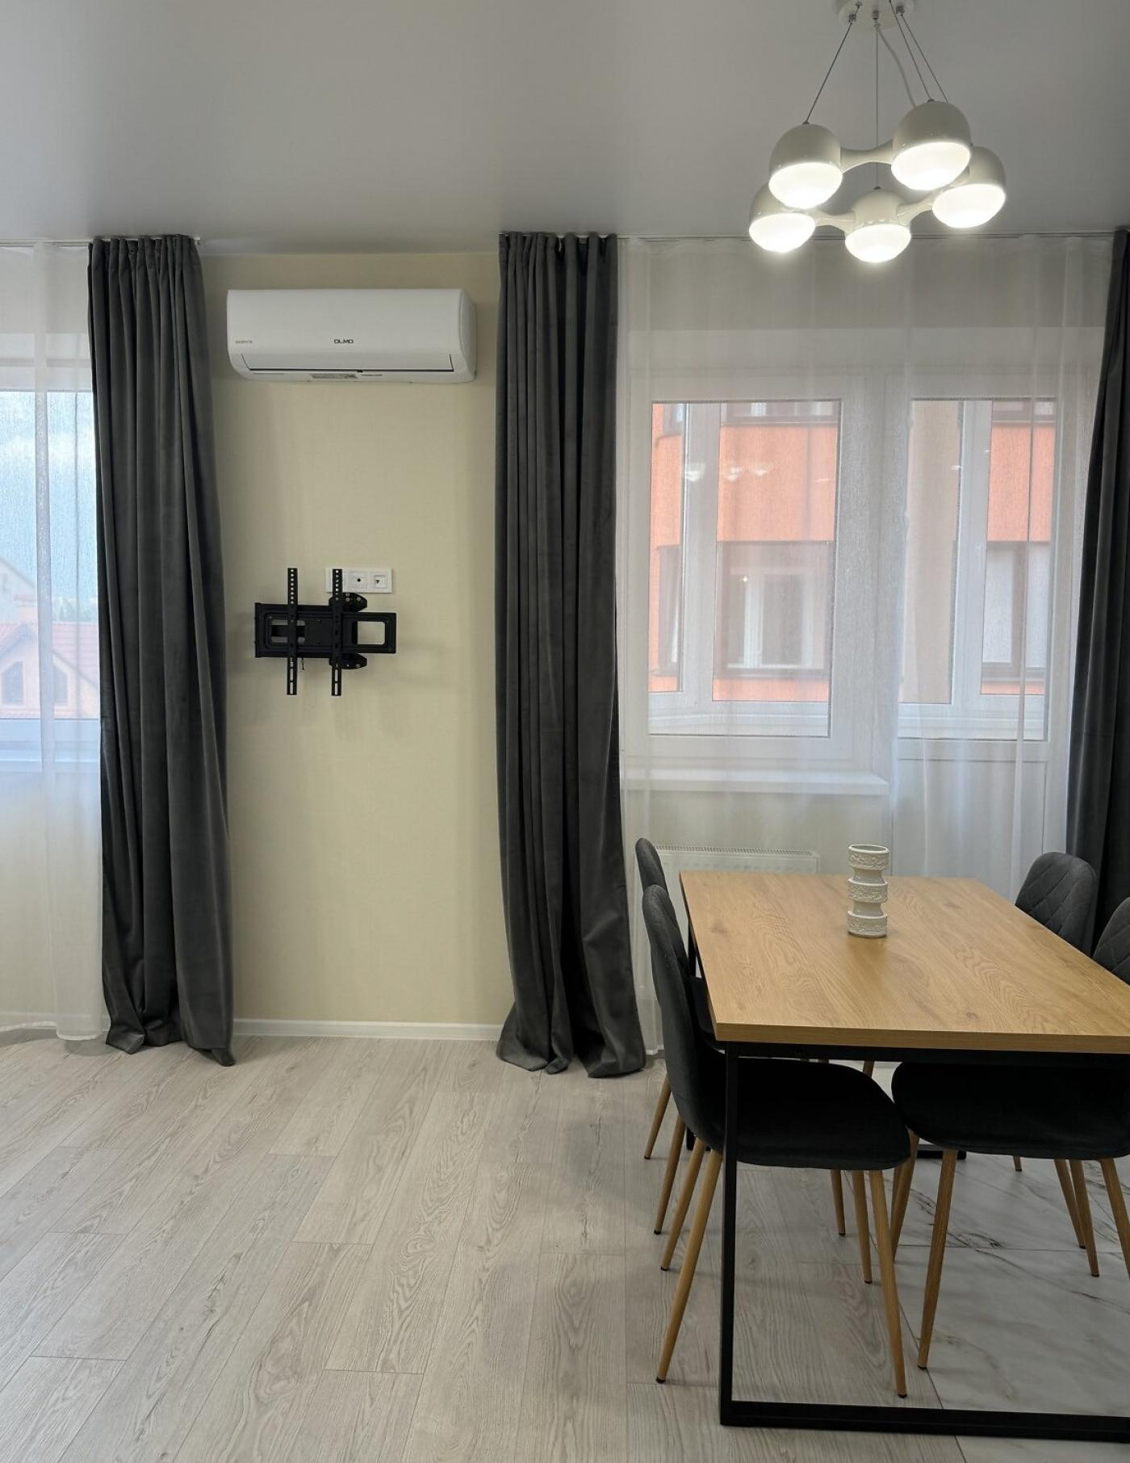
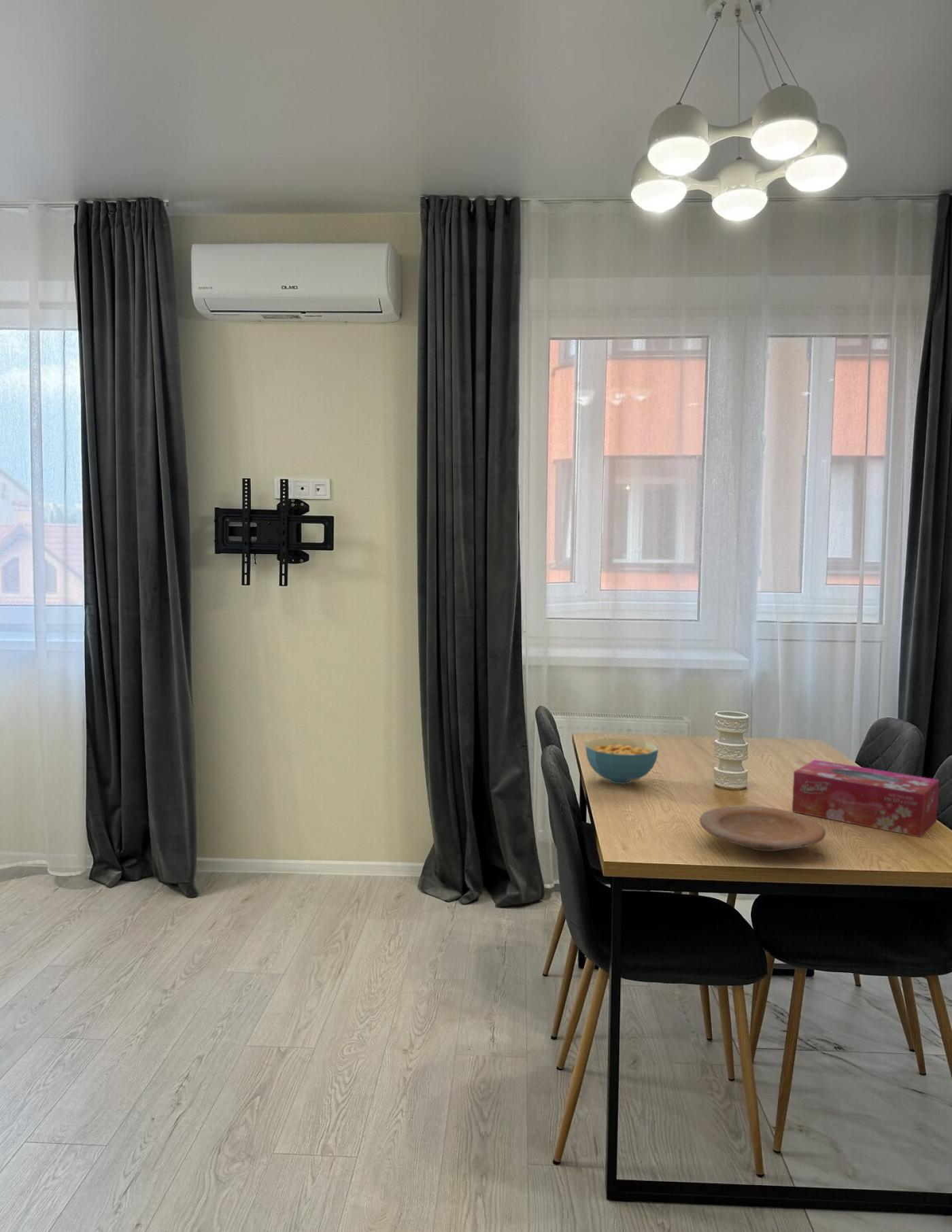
+ tissue box [792,759,940,838]
+ plate [699,805,826,852]
+ cereal bowl [585,737,659,785]
